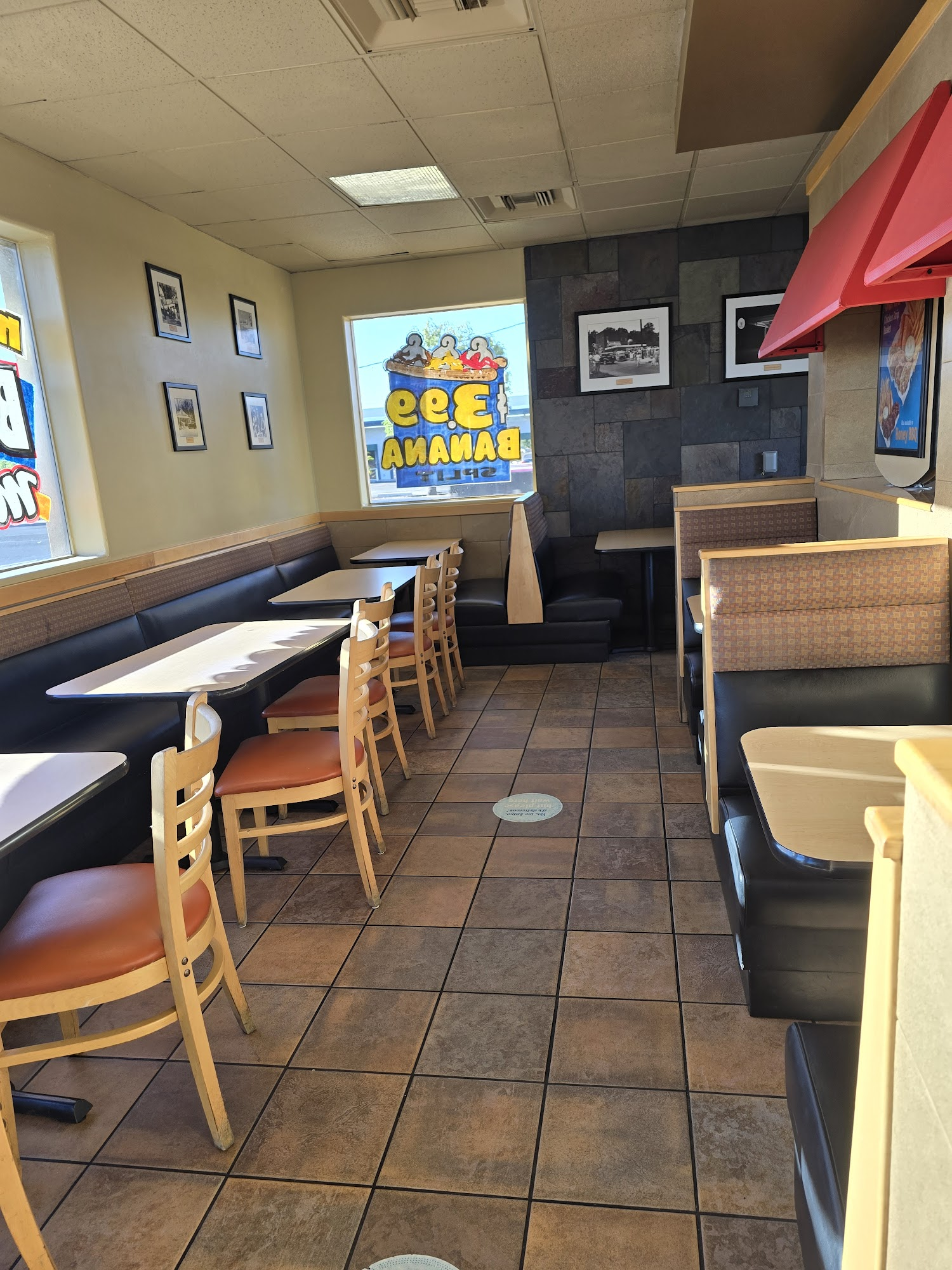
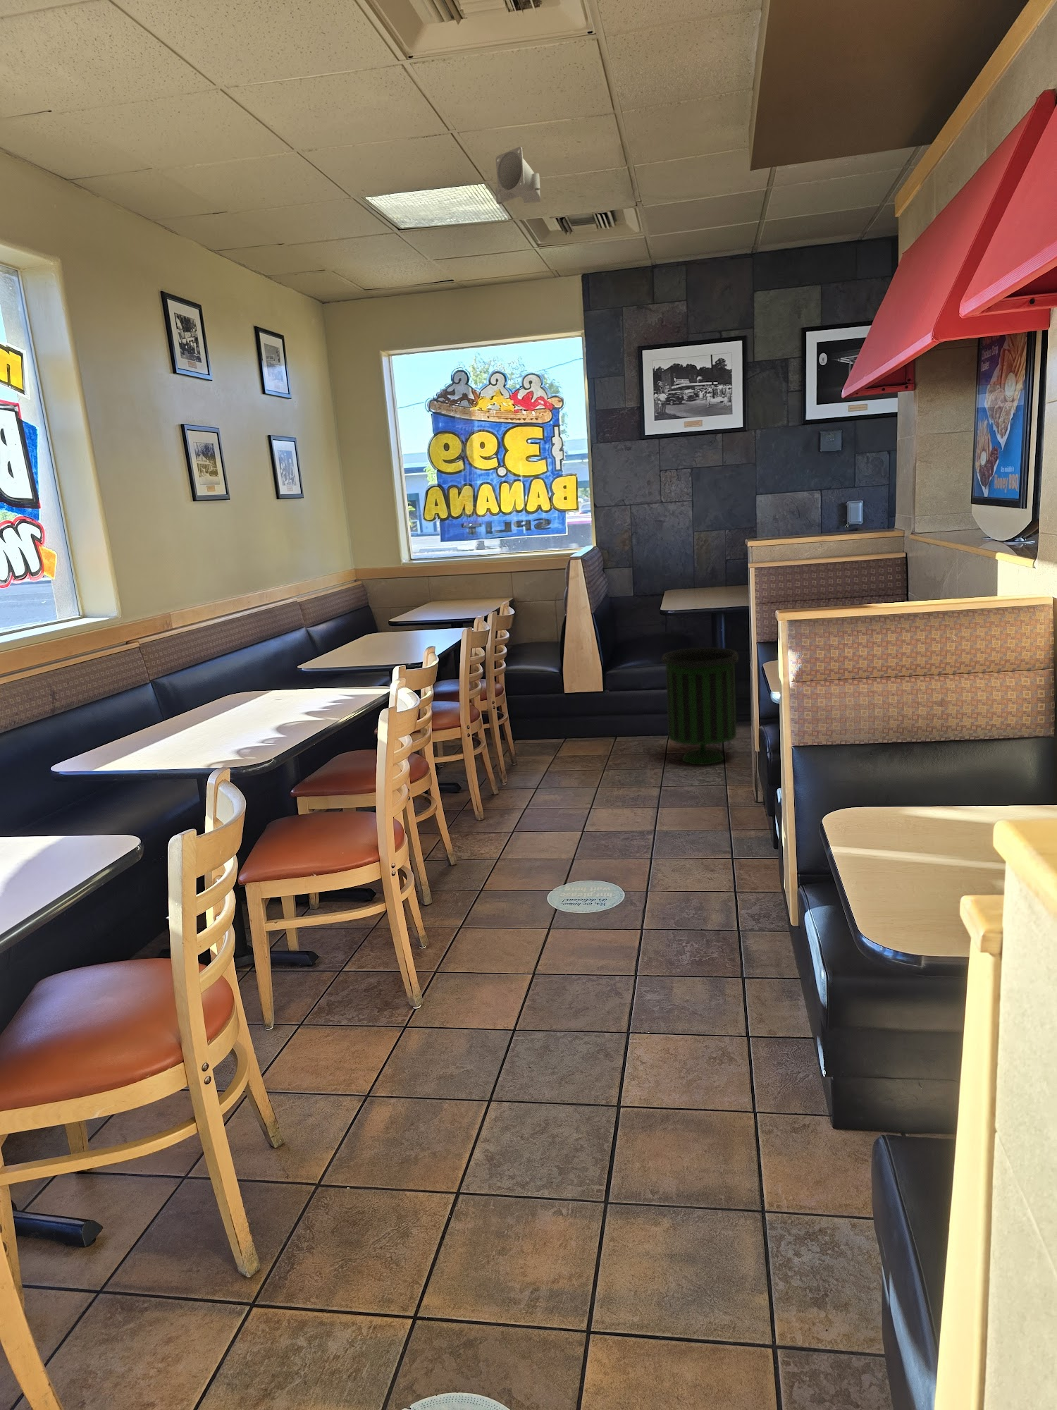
+ trash can [661,647,739,765]
+ security camera [495,145,541,204]
